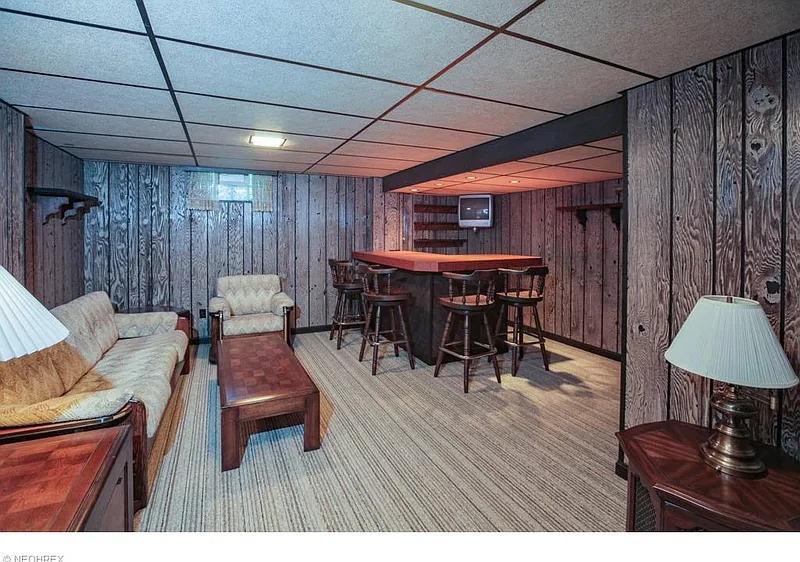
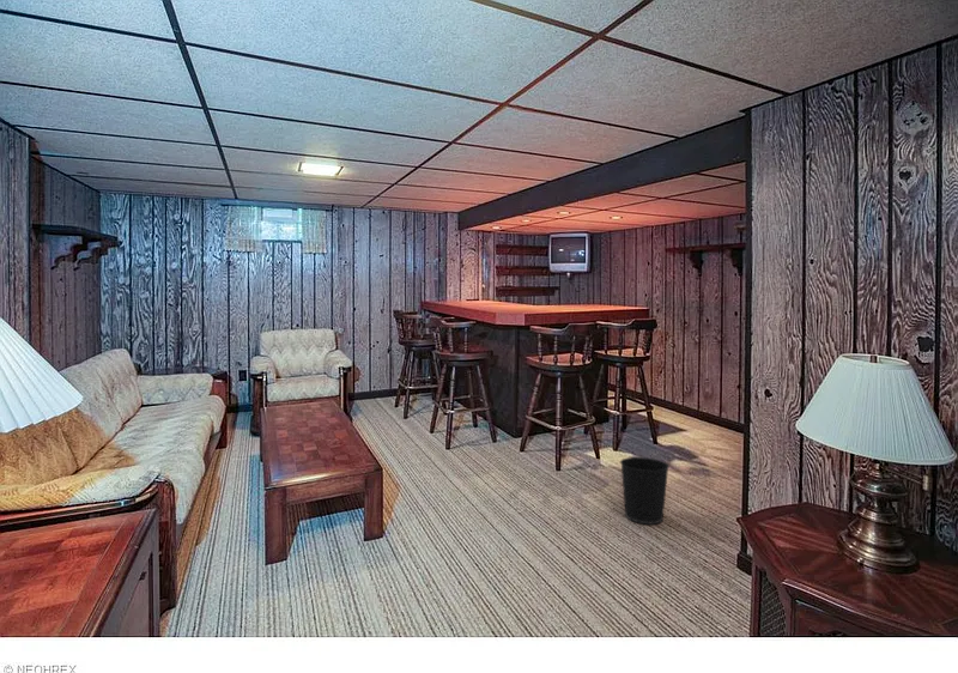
+ wastebasket [619,456,671,525]
